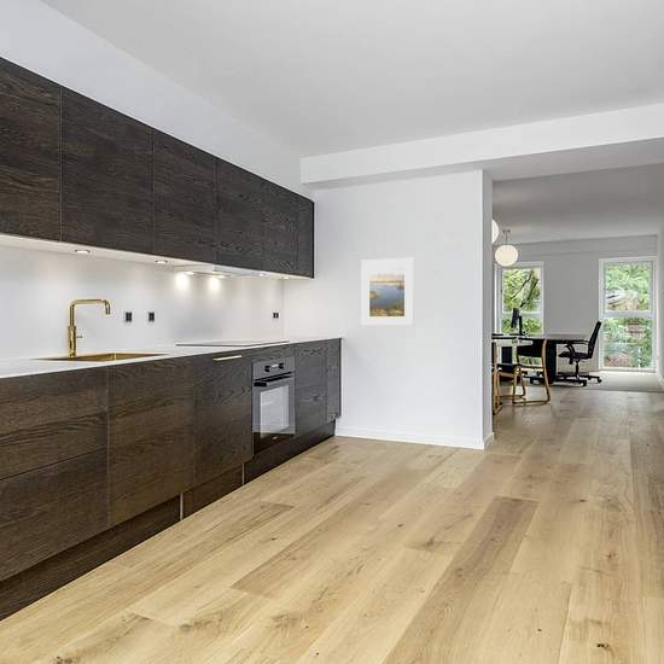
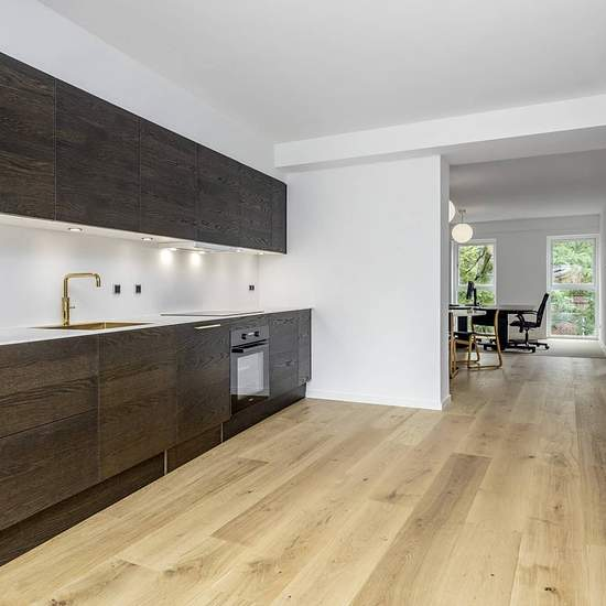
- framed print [360,257,415,327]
